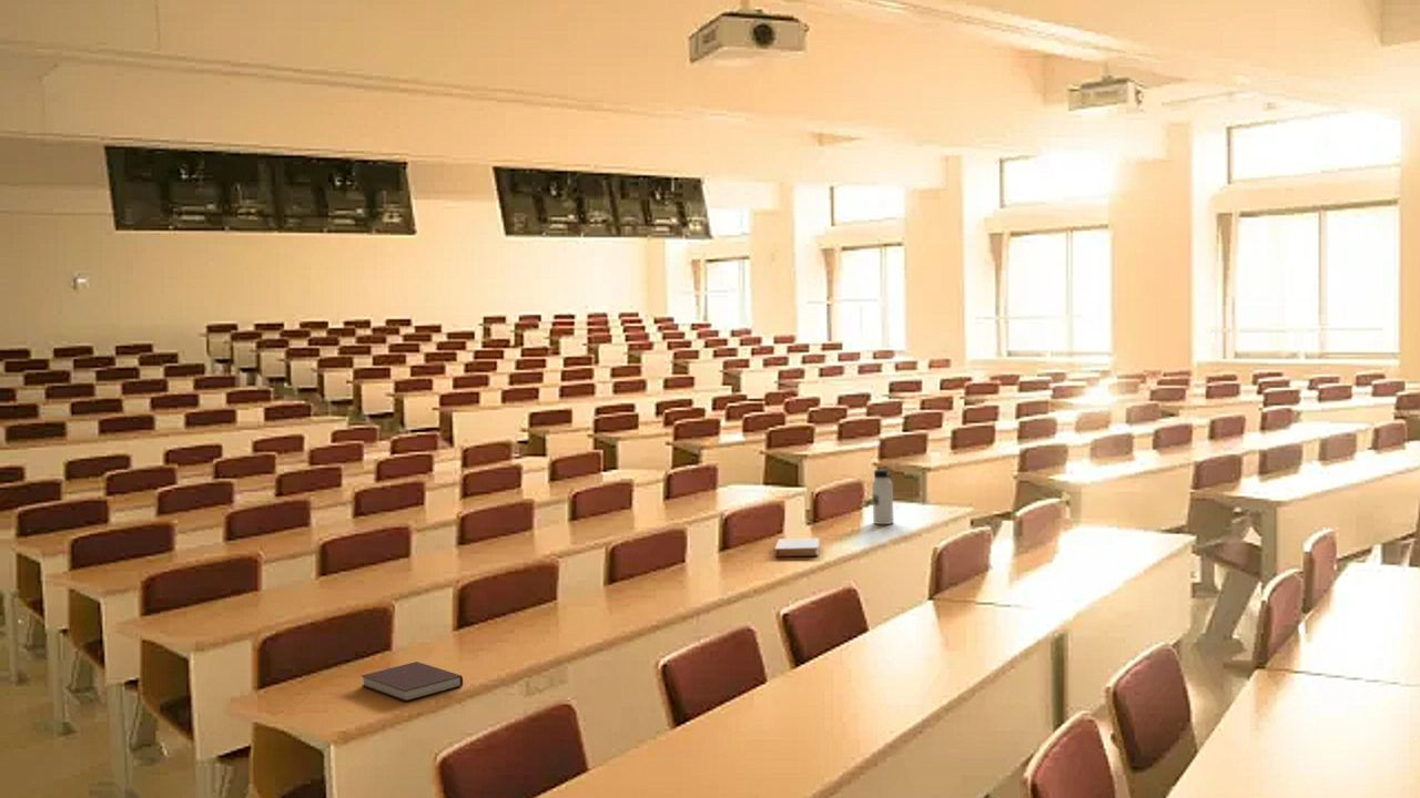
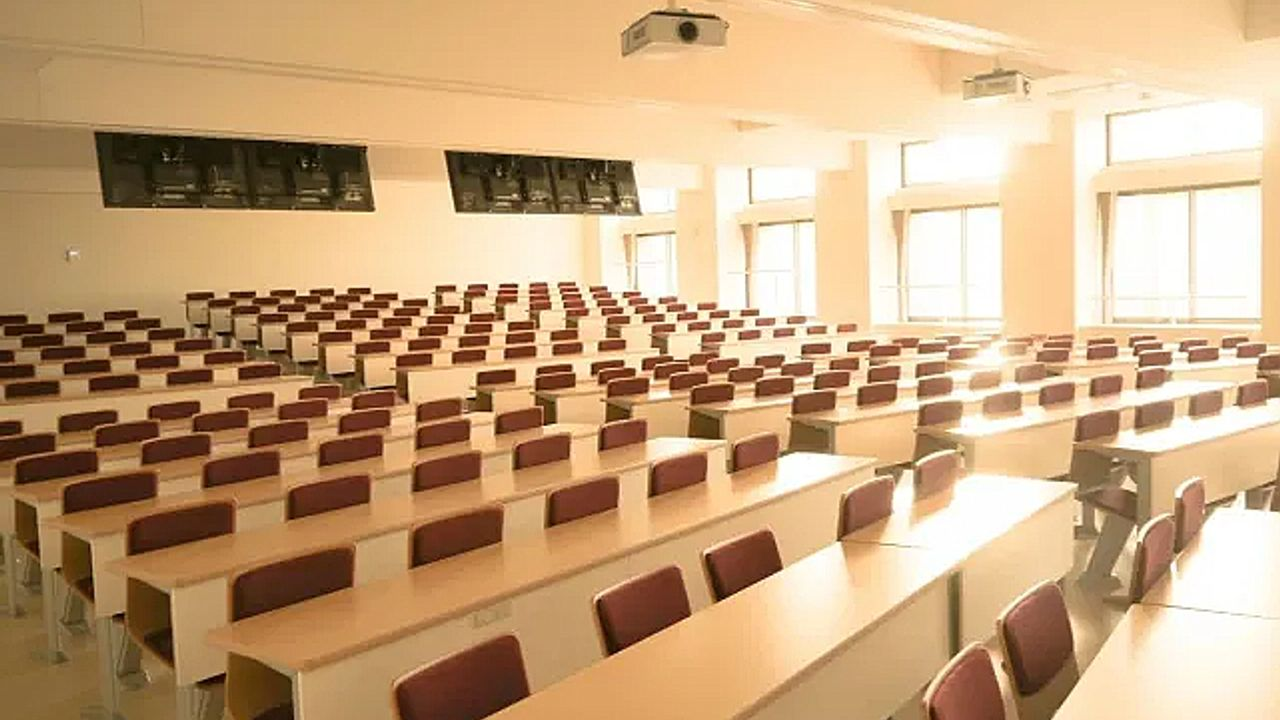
- water bottle [871,468,894,525]
- notebook [361,661,464,703]
- book [774,536,821,557]
